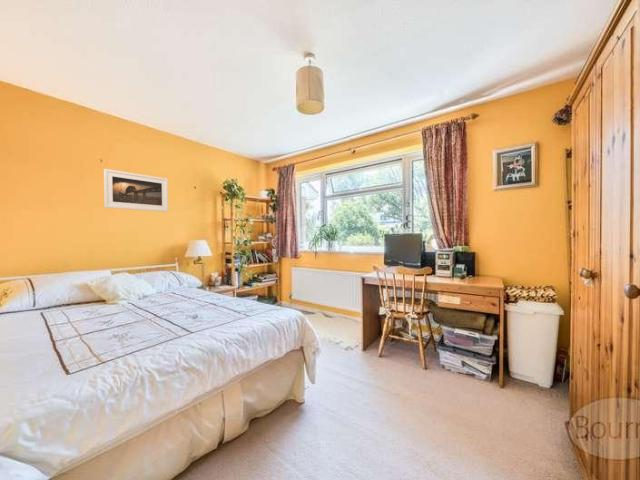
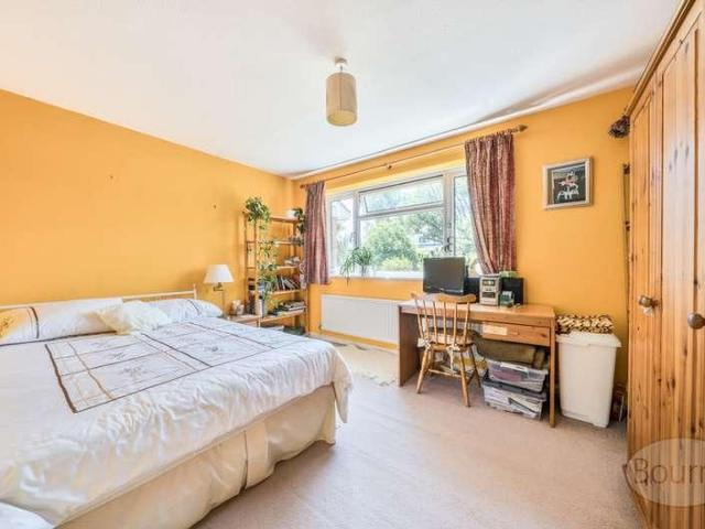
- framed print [103,168,169,213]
